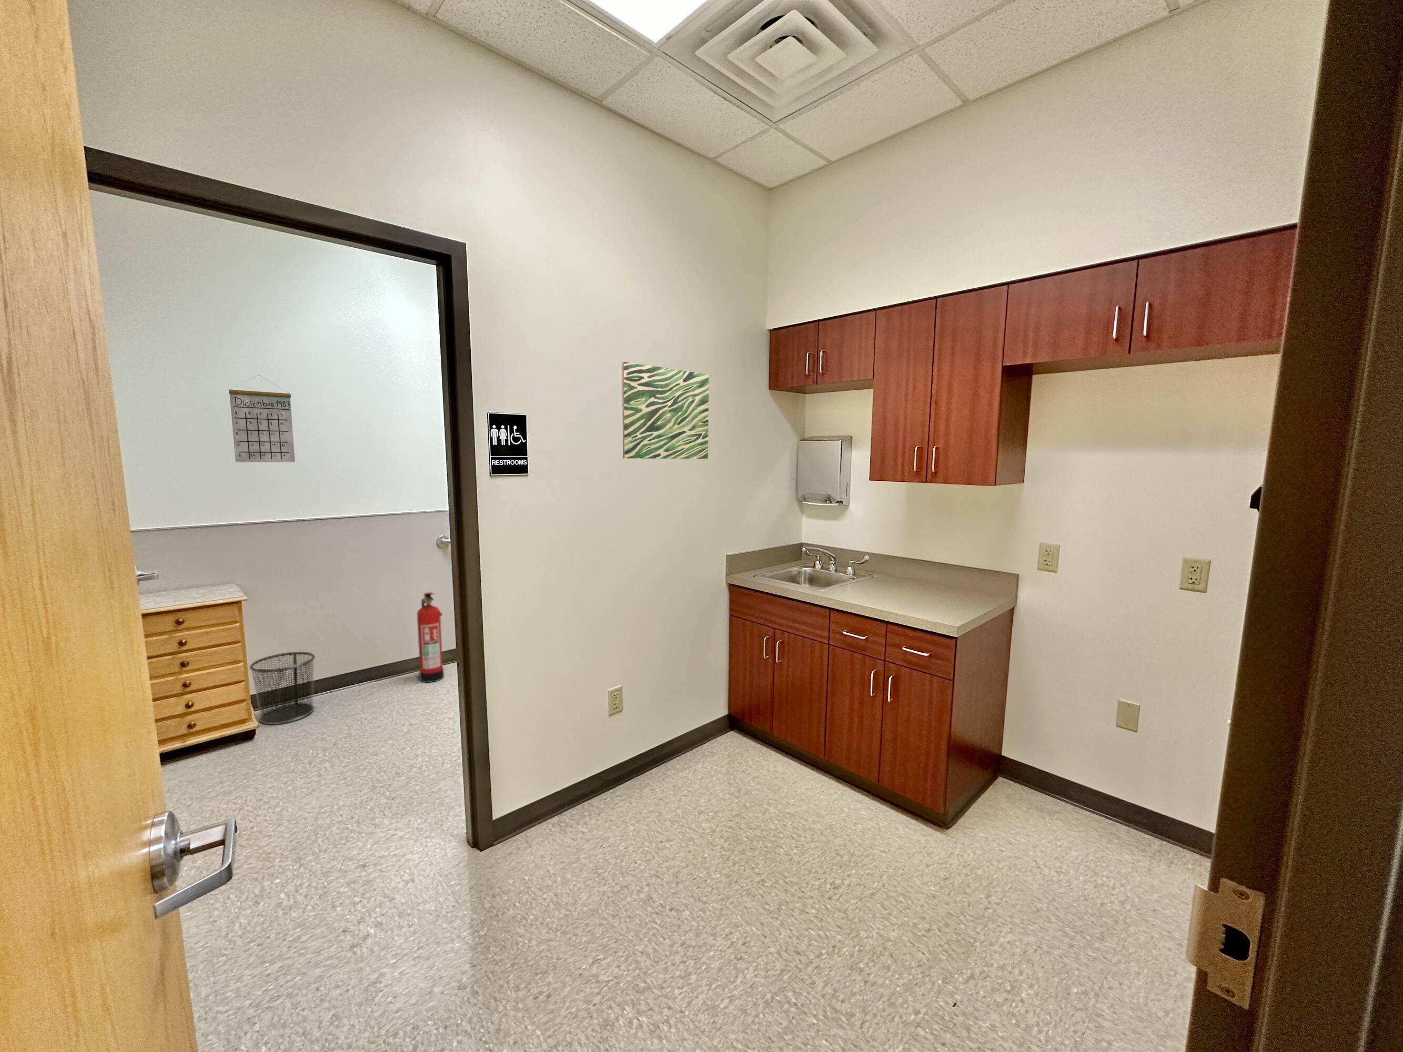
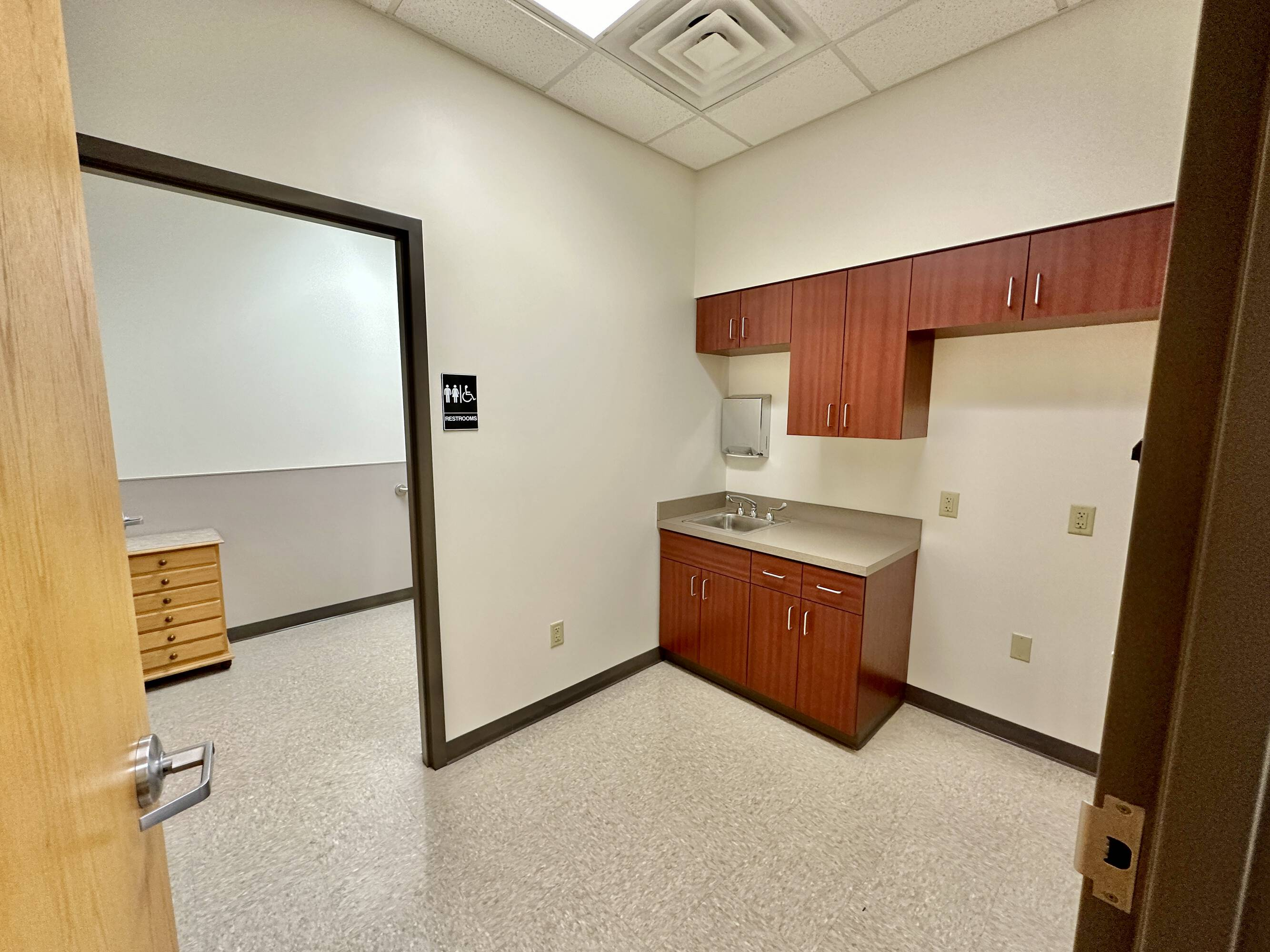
- calendar [229,375,296,463]
- waste bin [249,651,316,725]
- wall art [622,361,709,460]
- fire extinguisher [416,592,444,683]
